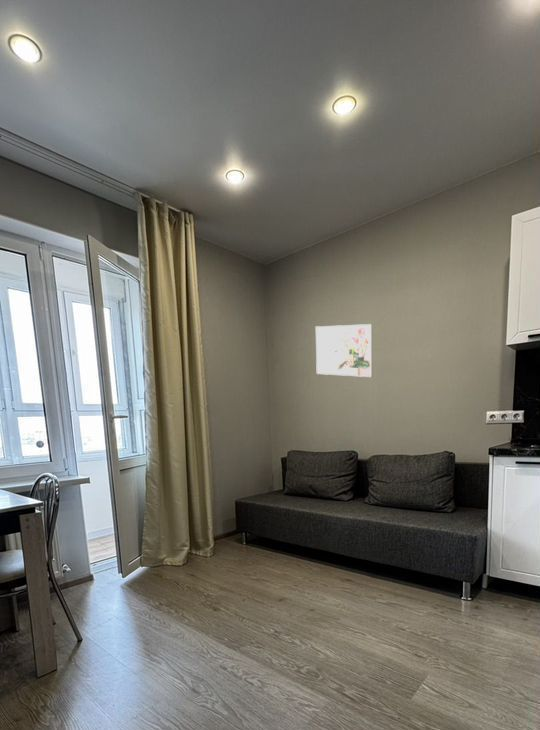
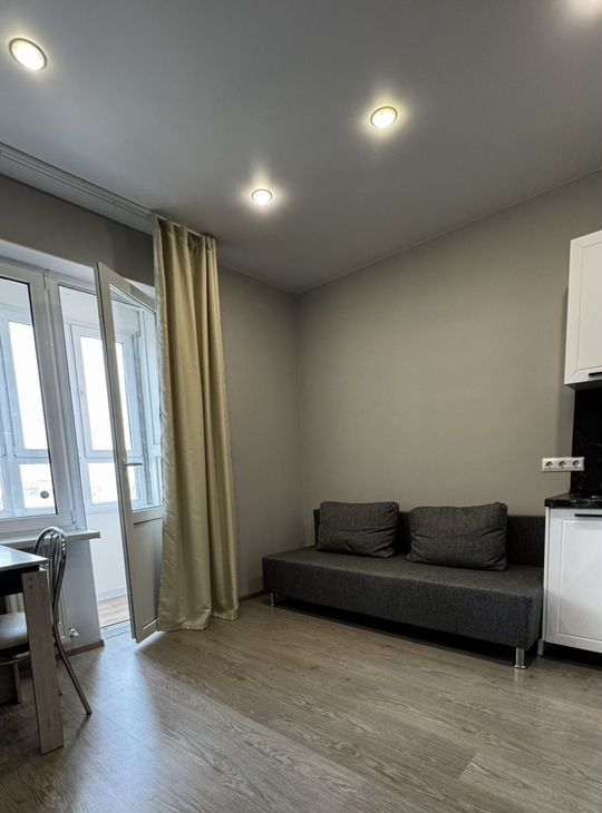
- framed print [315,323,373,378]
